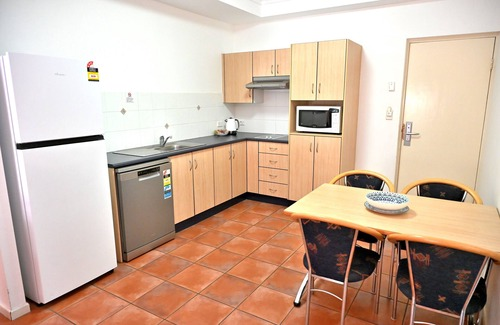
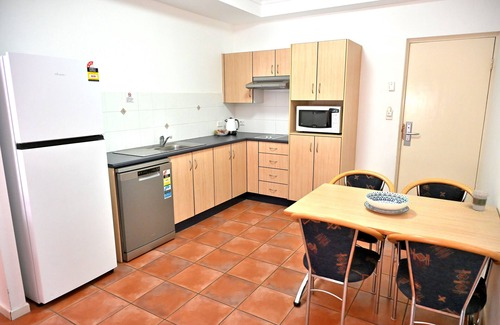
+ coffee cup [471,189,490,212]
